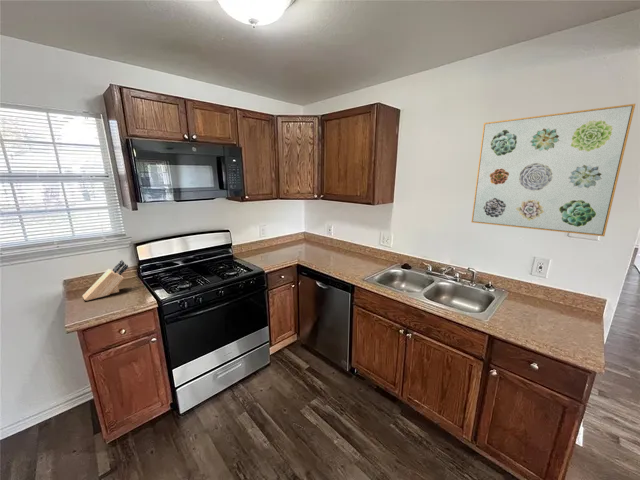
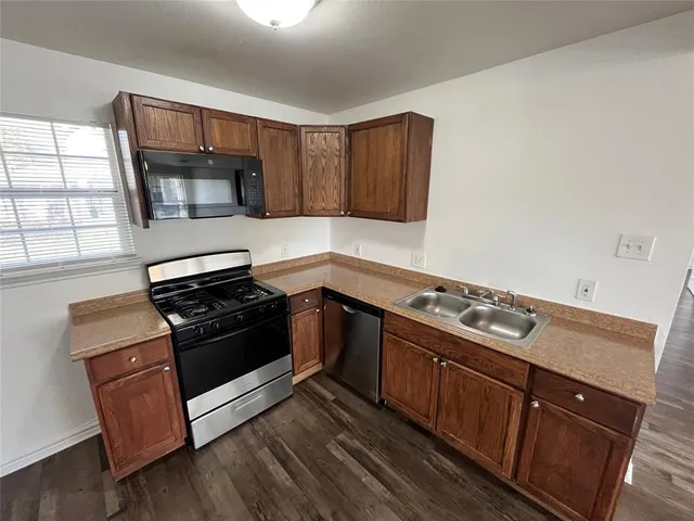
- knife block [82,259,129,301]
- wall art [471,103,636,237]
